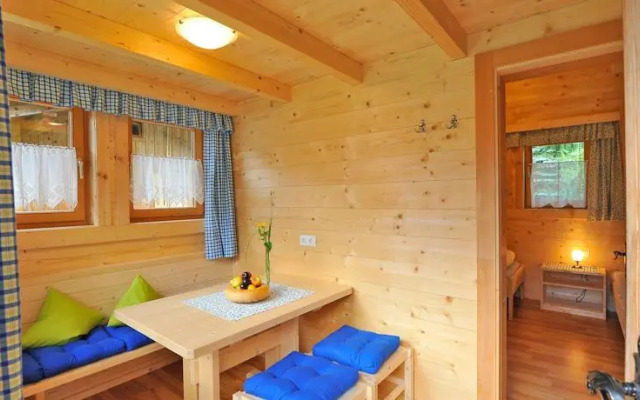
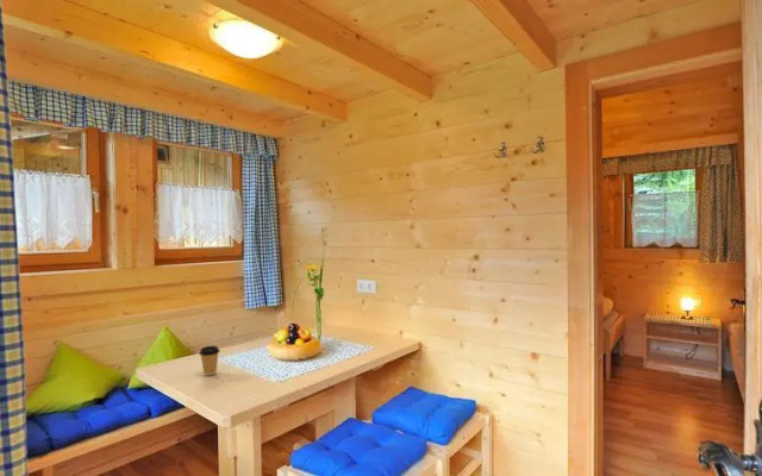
+ coffee cup [198,345,221,376]
